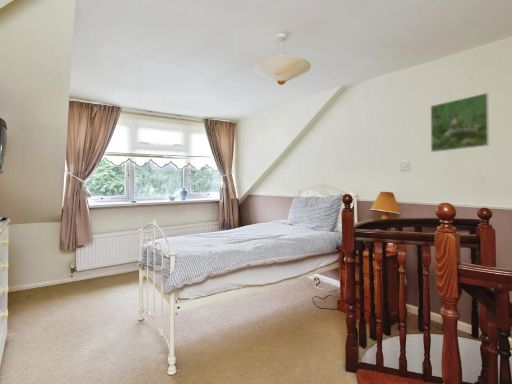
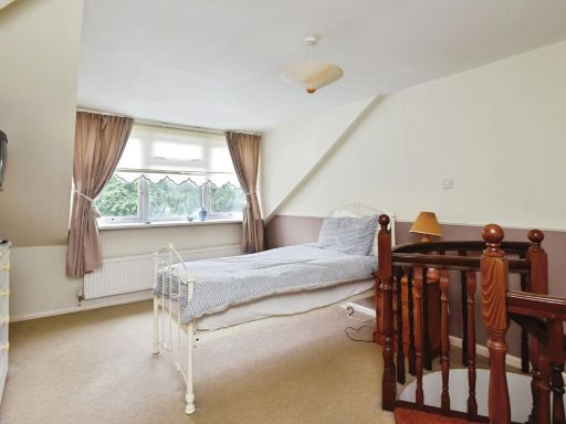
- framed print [430,92,490,153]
